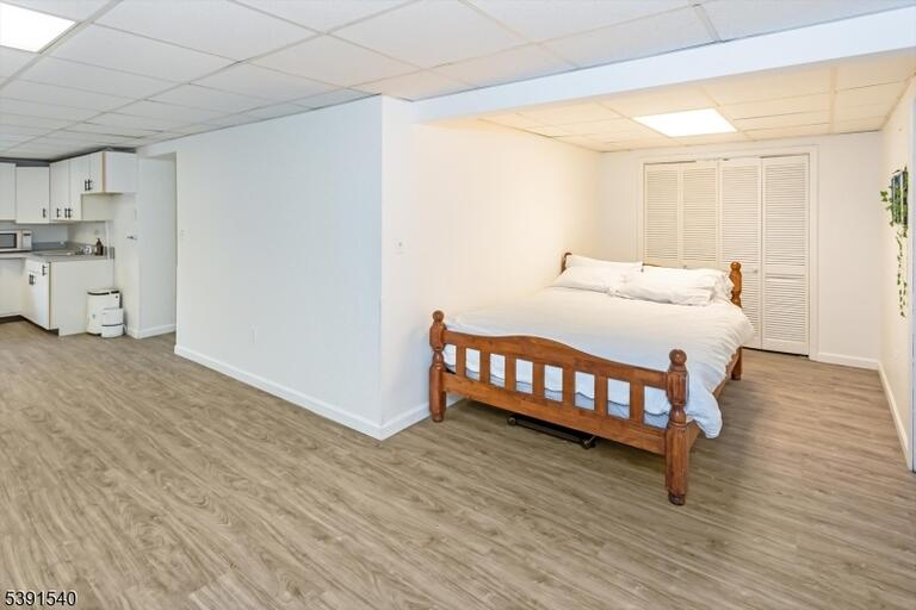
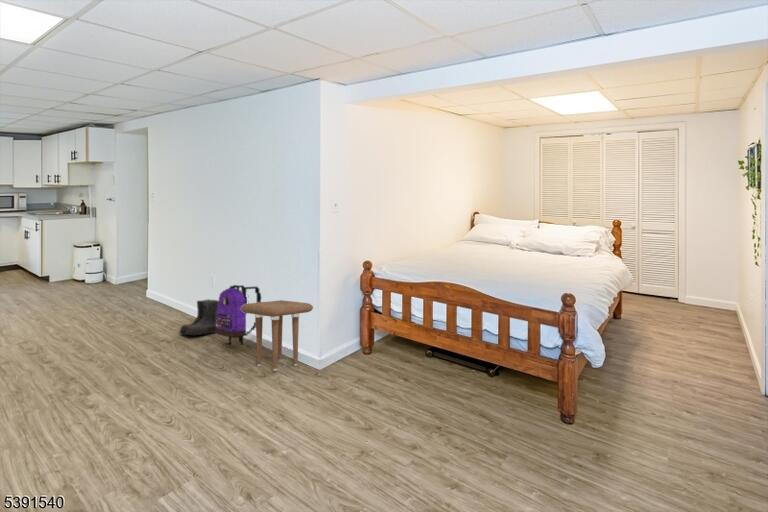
+ backpack [215,284,262,346]
+ boots [178,298,219,336]
+ side table [241,299,314,372]
